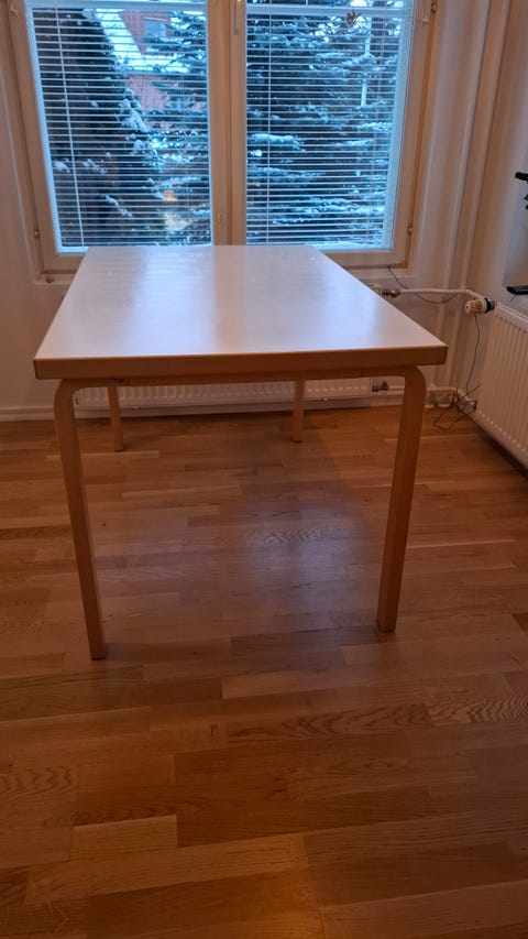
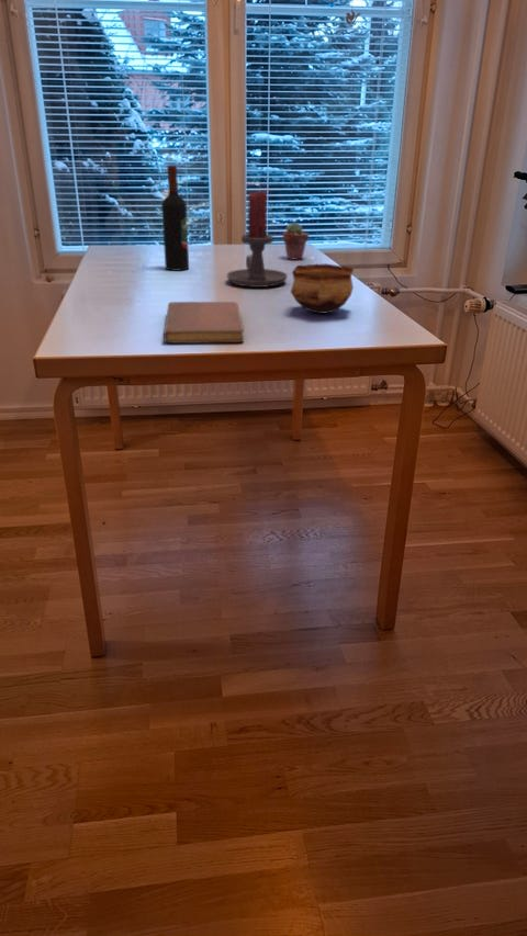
+ wine bottle [160,165,190,272]
+ notebook [162,301,245,345]
+ candle holder [226,190,289,289]
+ potted succulent [282,222,310,261]
+ bowl [290,262,355,315]
